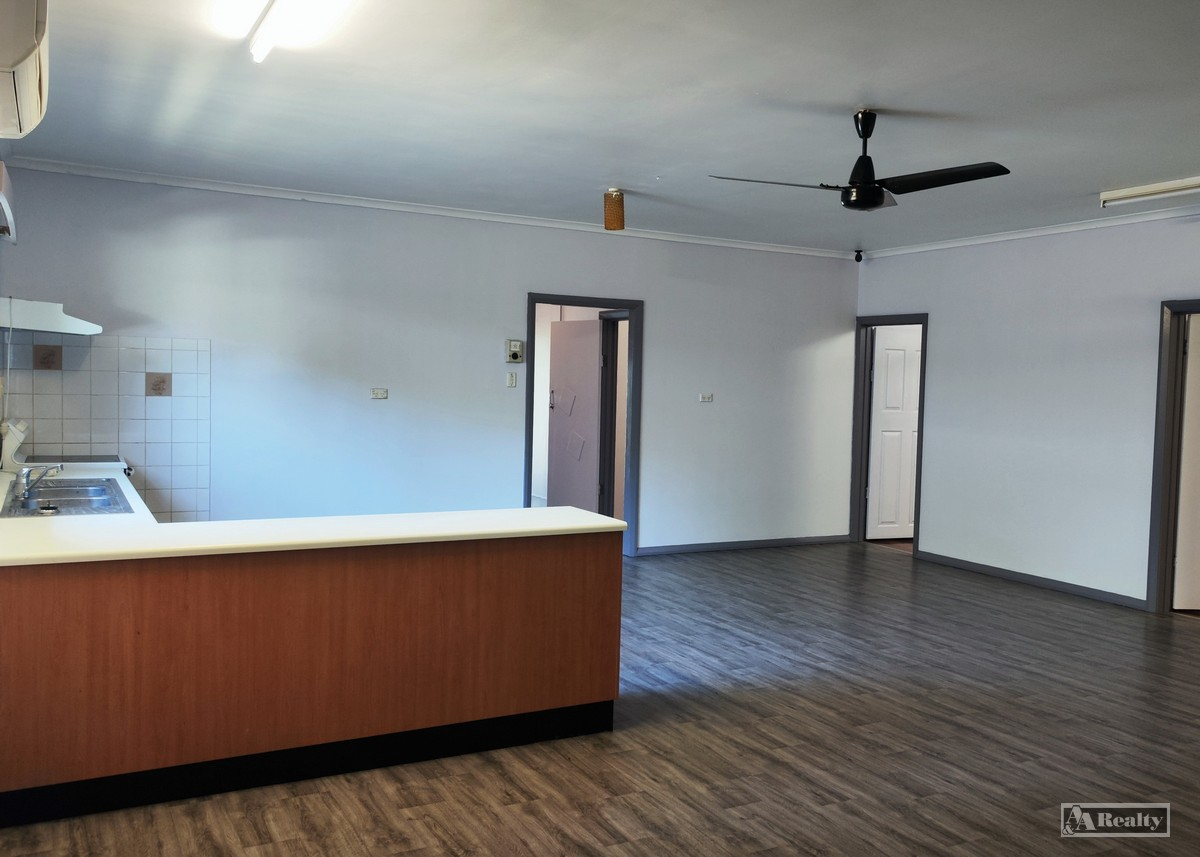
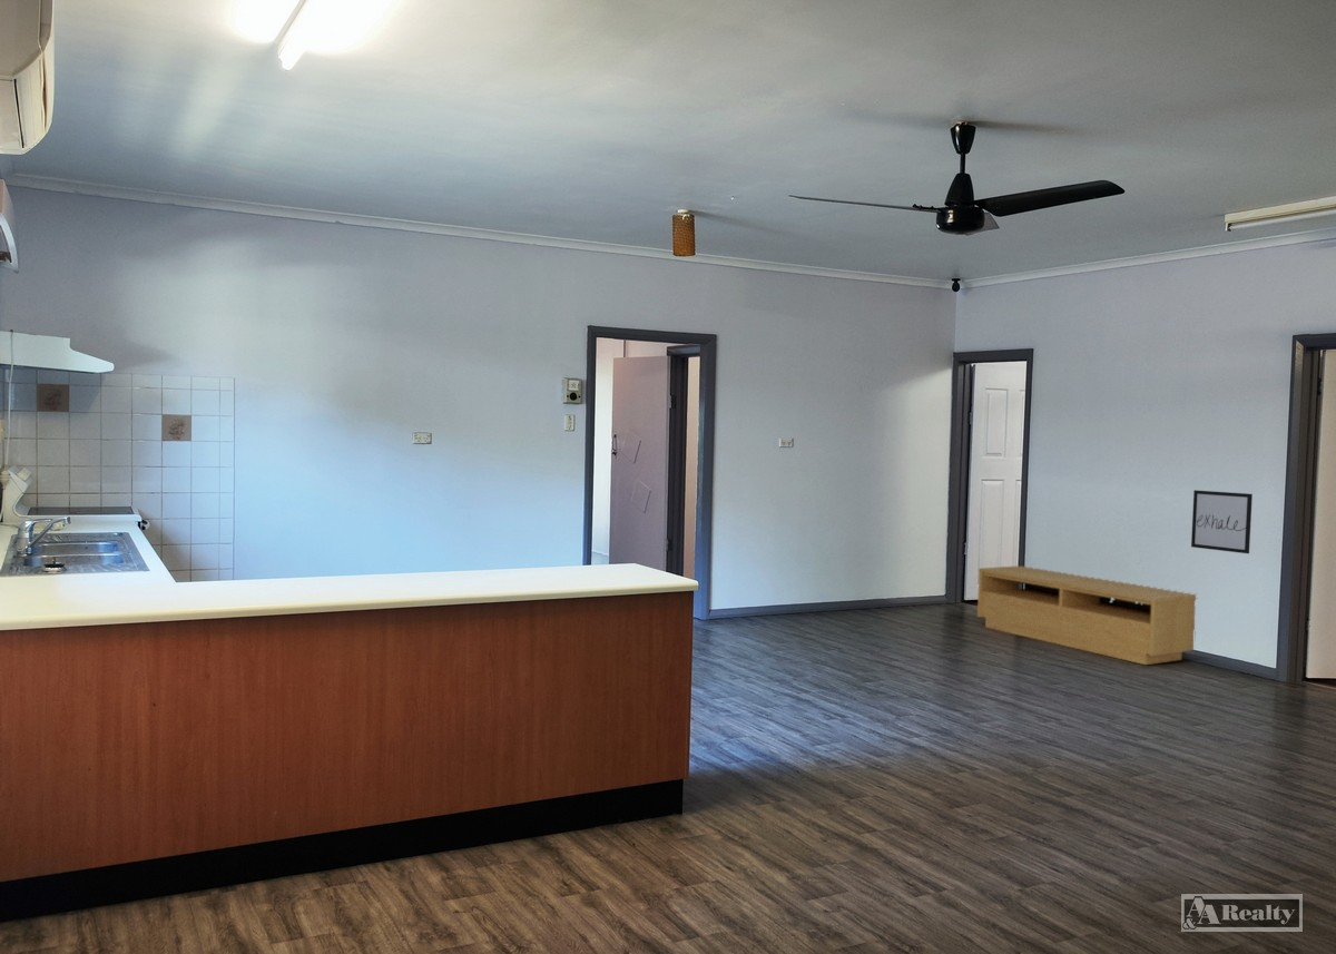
+ wall art [1190,489,1254,554]
+ tv stand [976,564,1197,666]
